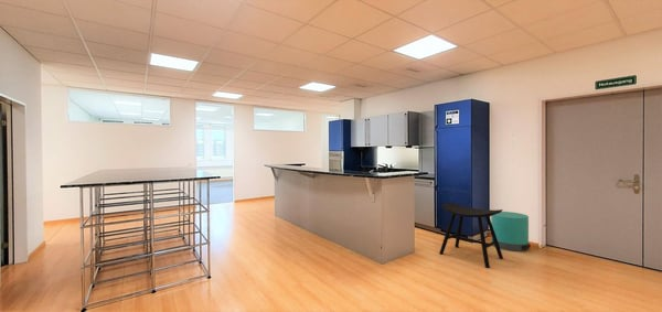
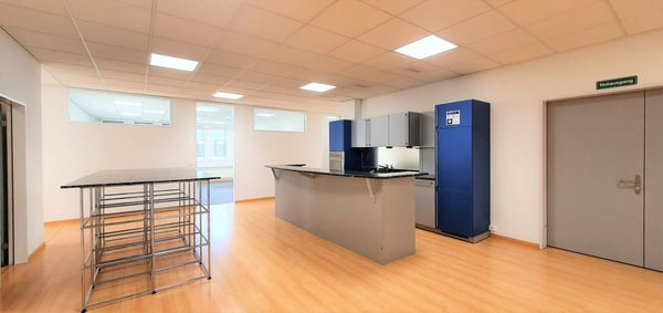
- trash can [491,211,532,252]
- stool [438,202,504,269]
